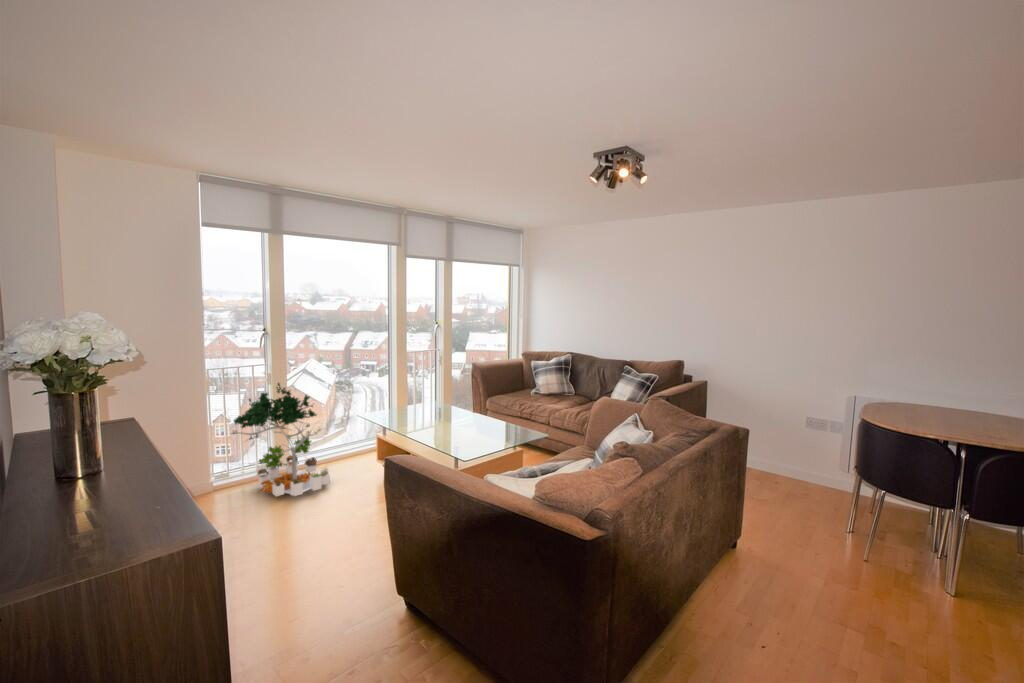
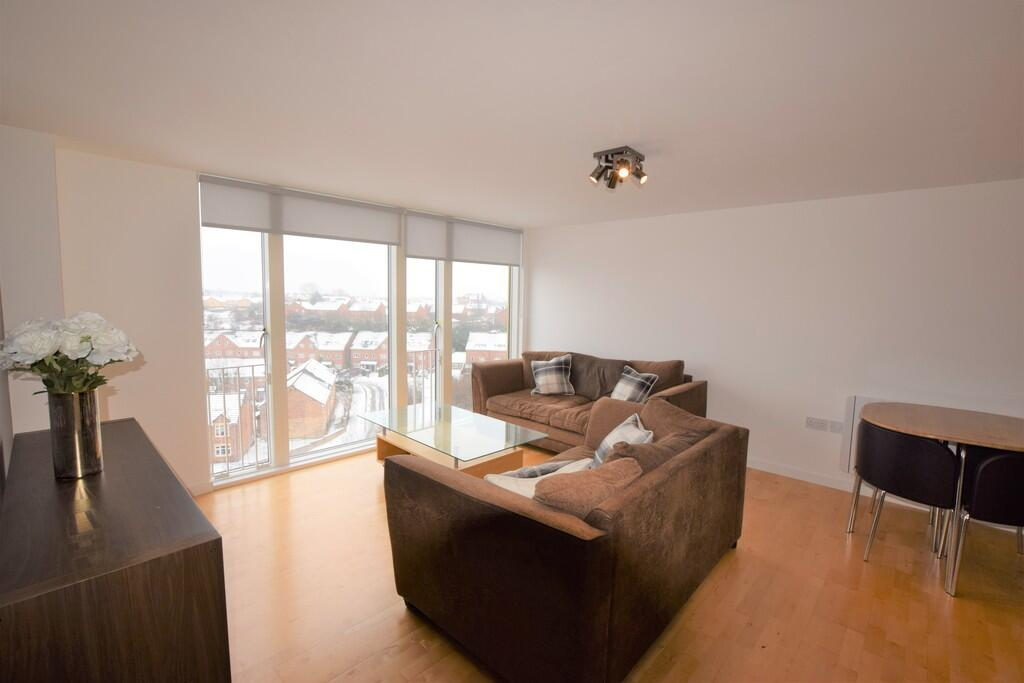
- potted plant [230,382,331,497]
